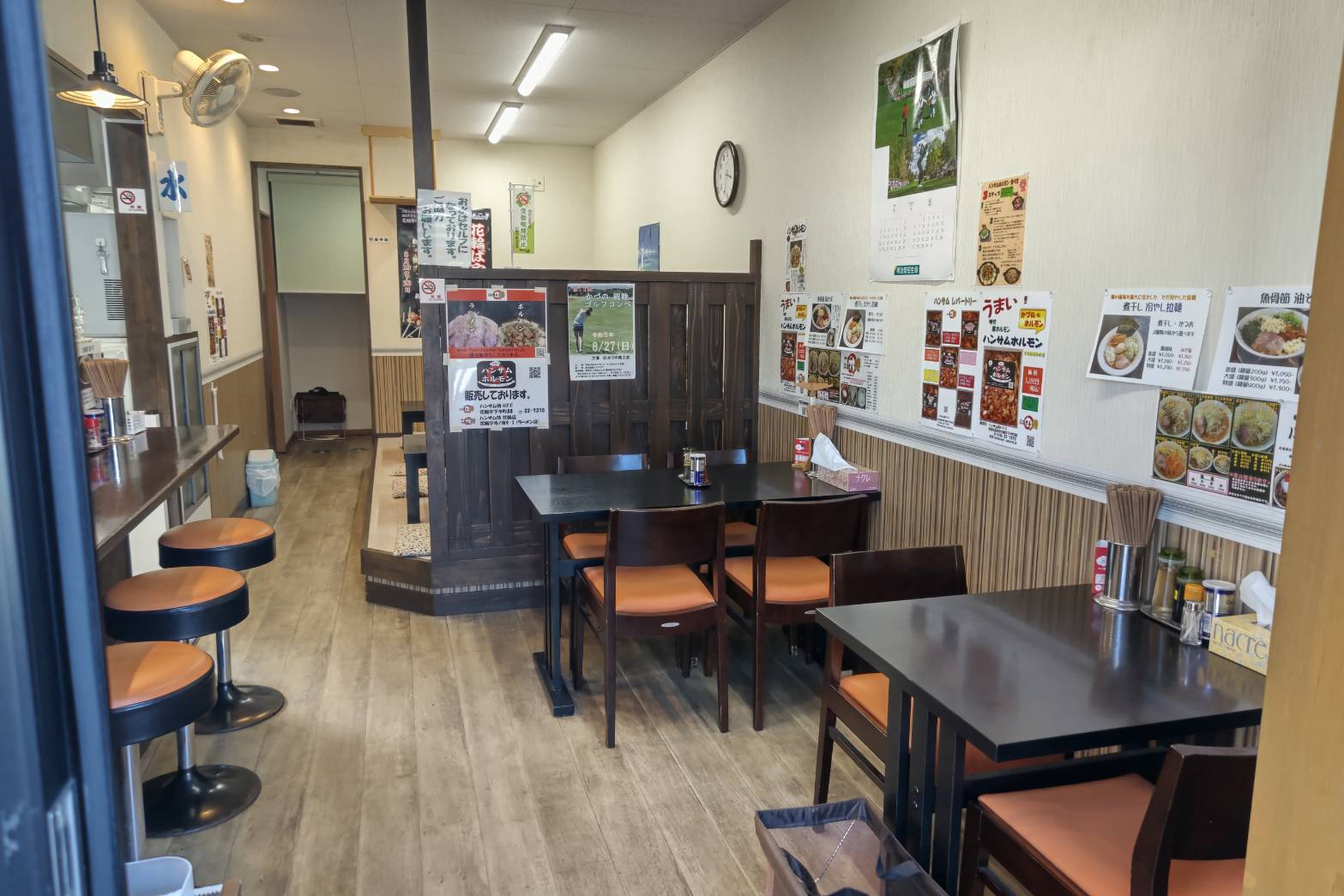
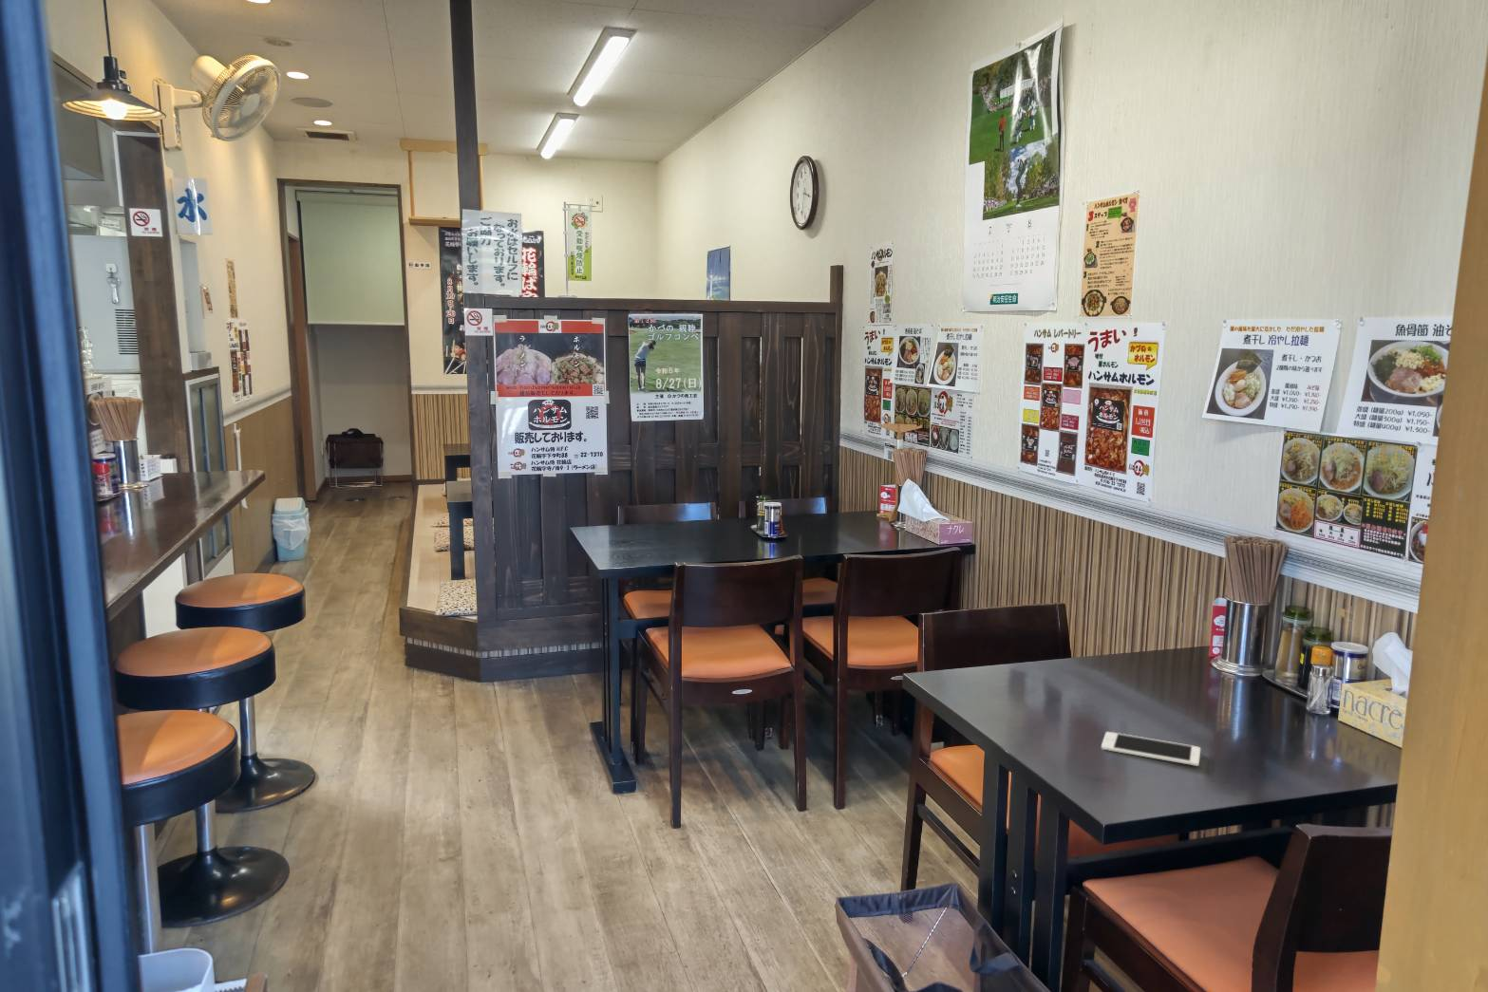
+ cell phone [1100,731,1201,767]
